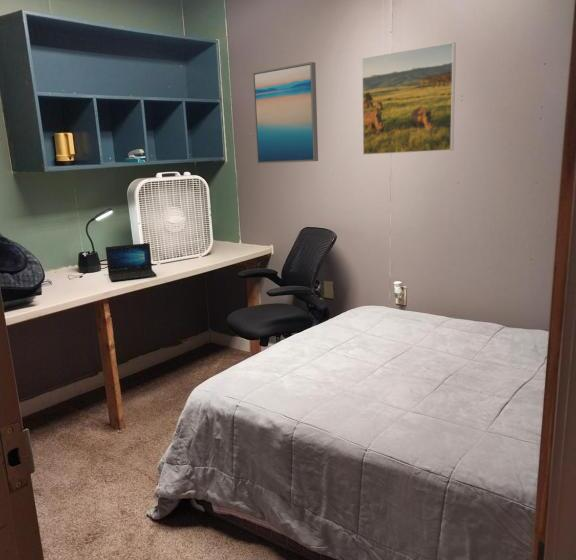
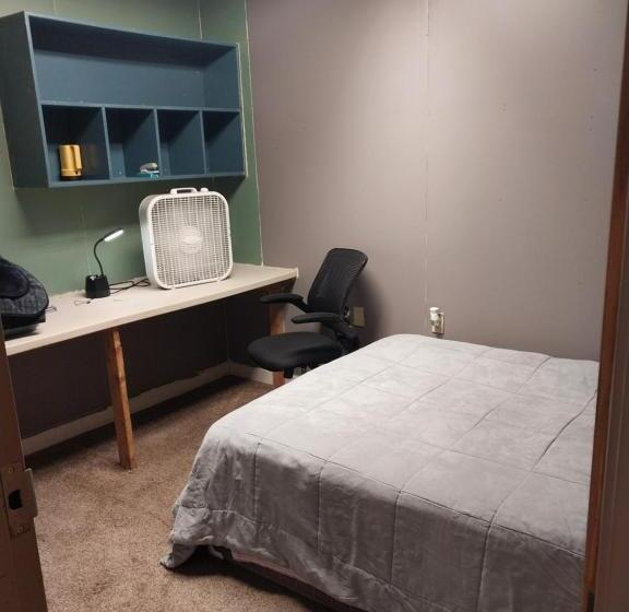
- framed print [361,41,457,156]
- wall art [252,61,319,165]
- laptop [105,242,157,282]
